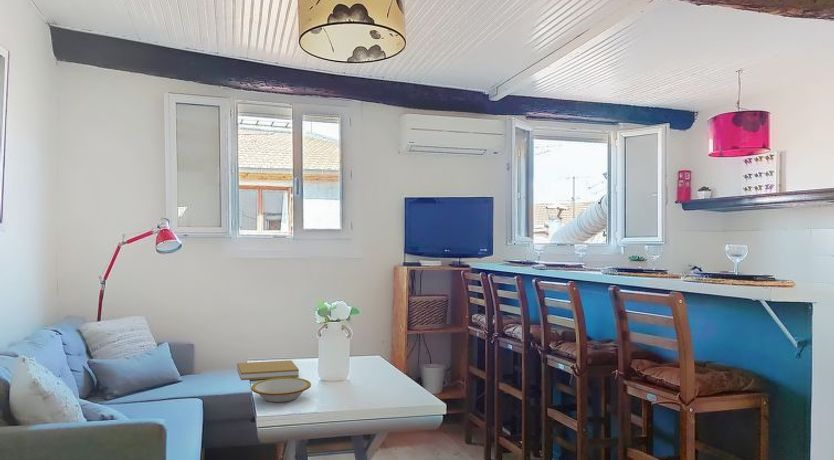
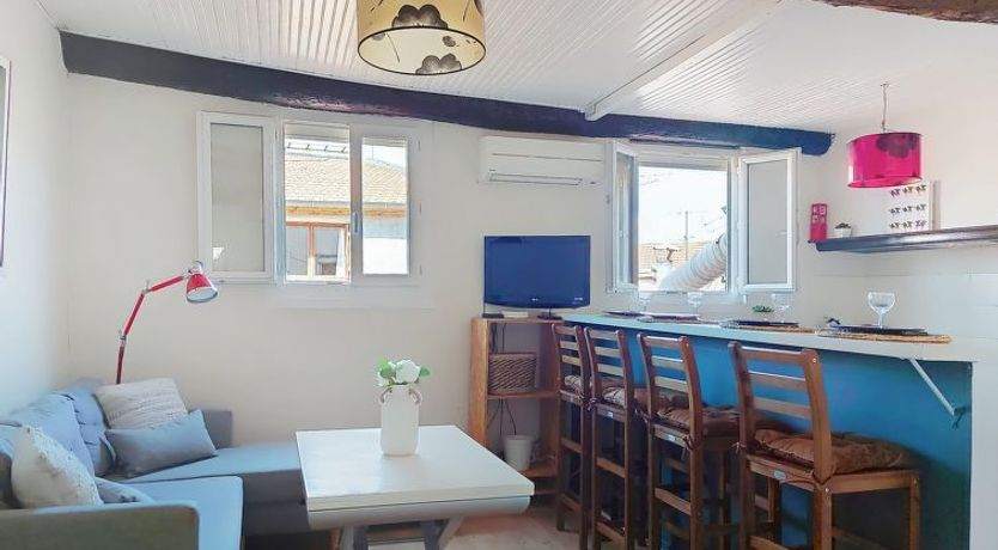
- book [236,359,300,381]
- bowl [250,377,312,403]
